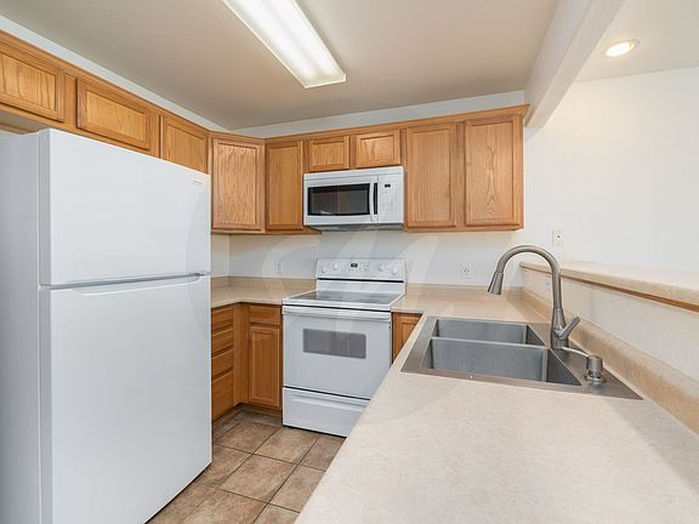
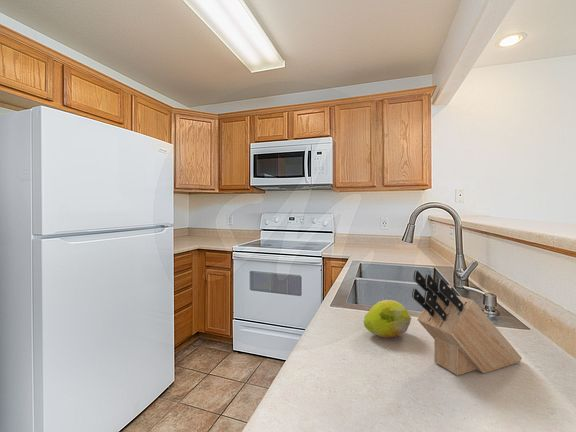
+ knife block [411,270,523,376]
+ fruit [363,299,412,339]
